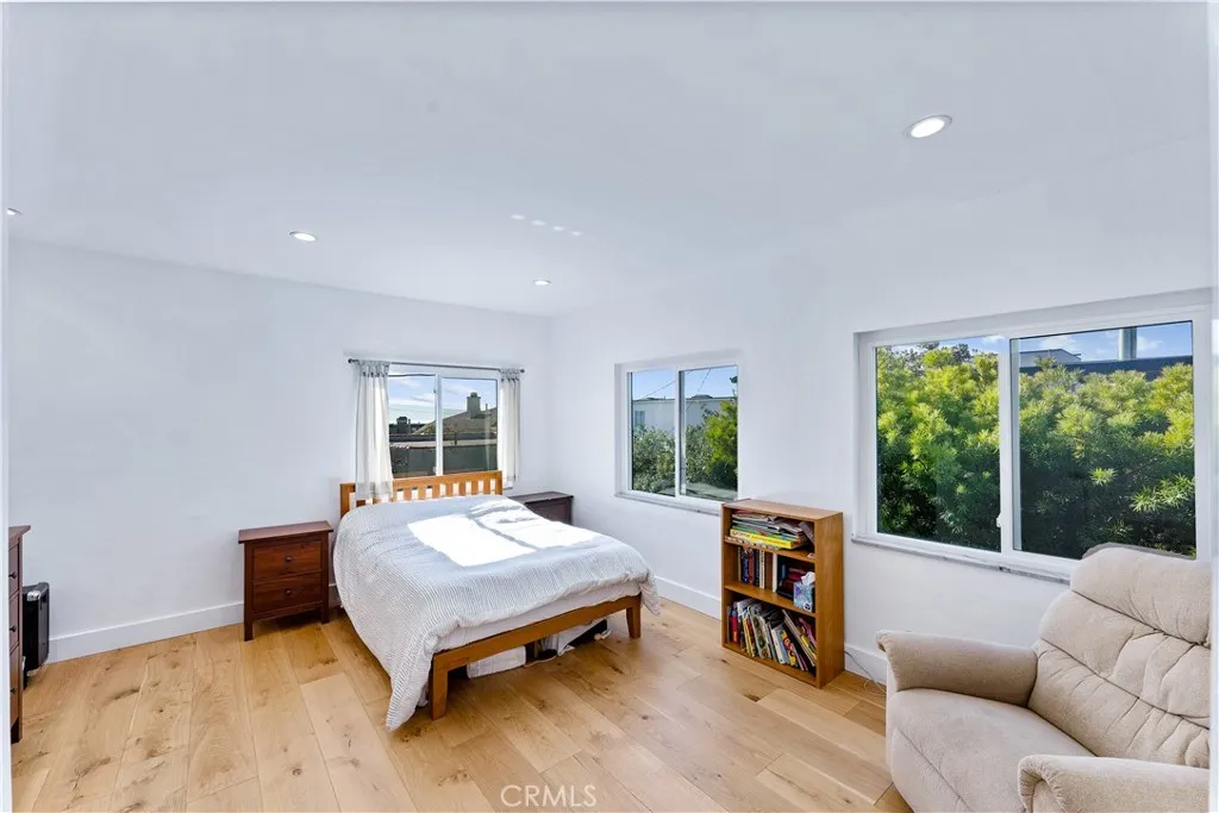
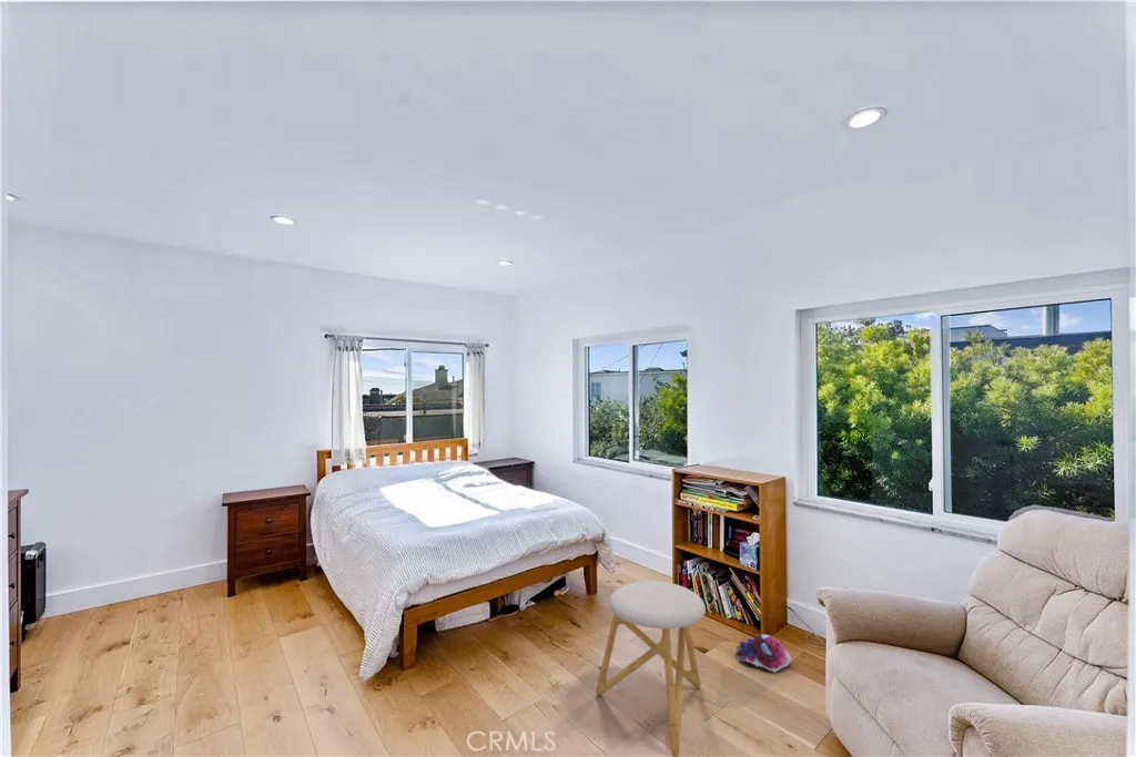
+ stool [595,580,707,757]
+ plush toy [734,633,793,674]
